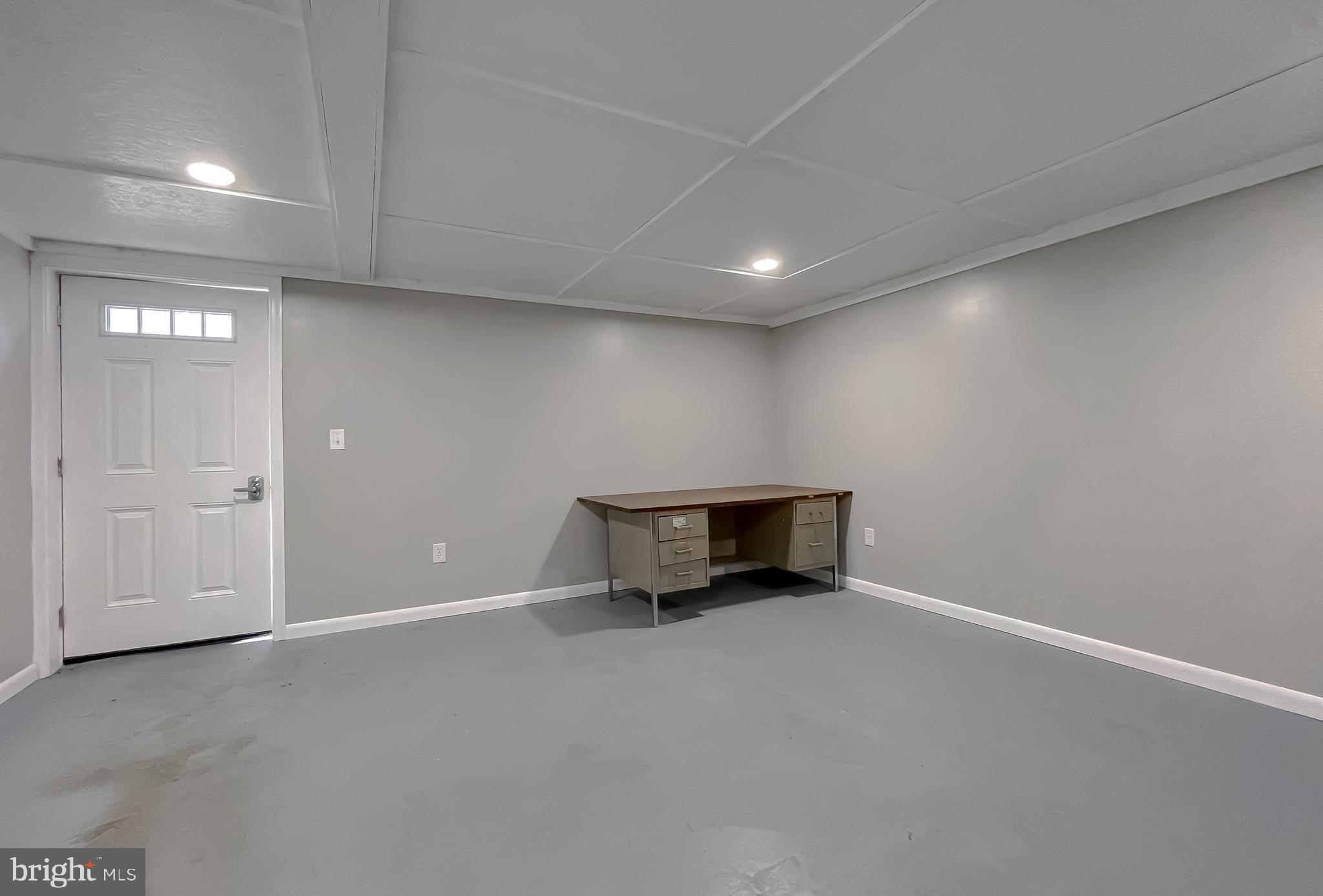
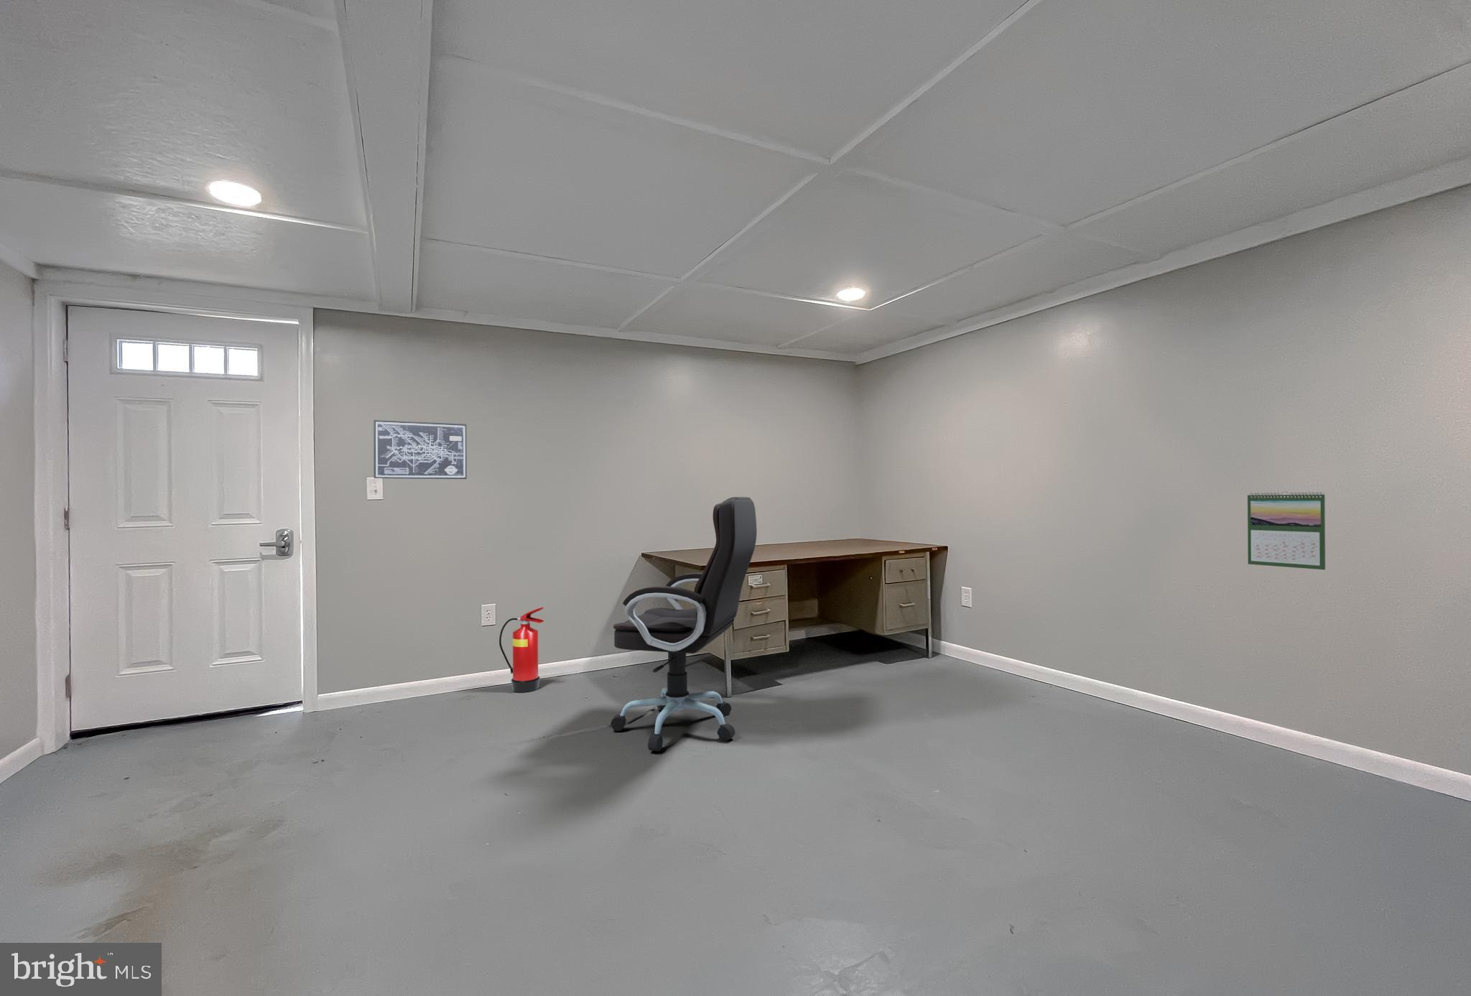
+ wall art [372,419,468,480]
+ calendar [1246,490,1326,570]
+ fire extinguisher [498,607,545,693]
+ office chair [609,496,758,751]
